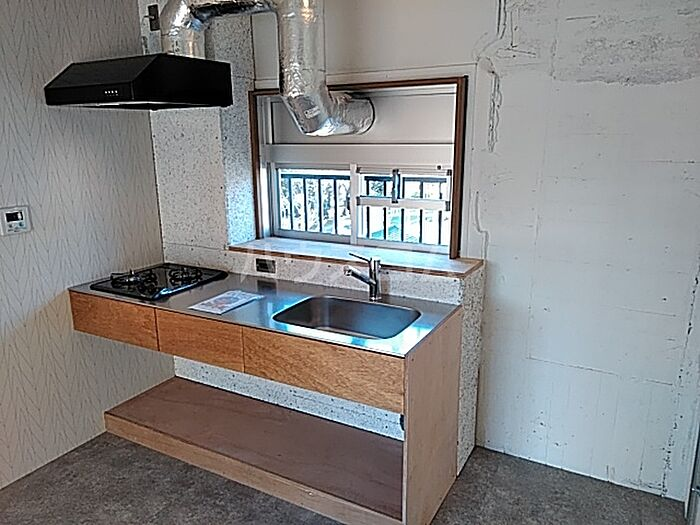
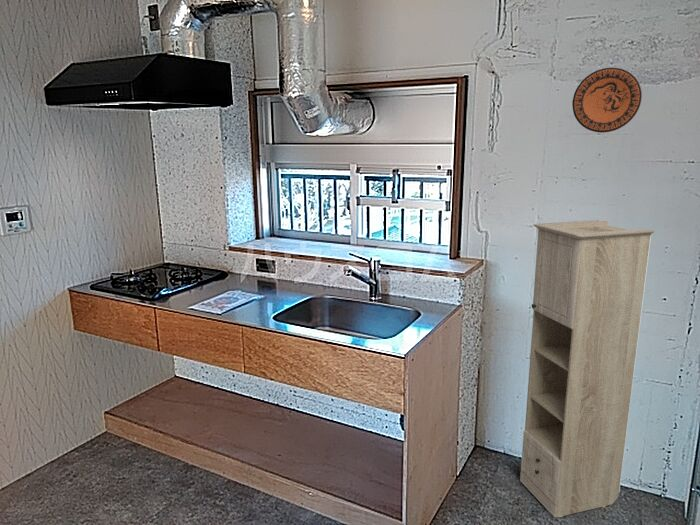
+ decorative plate [571,67,643,134]
+ storage cabinet [519,219,656,518]
